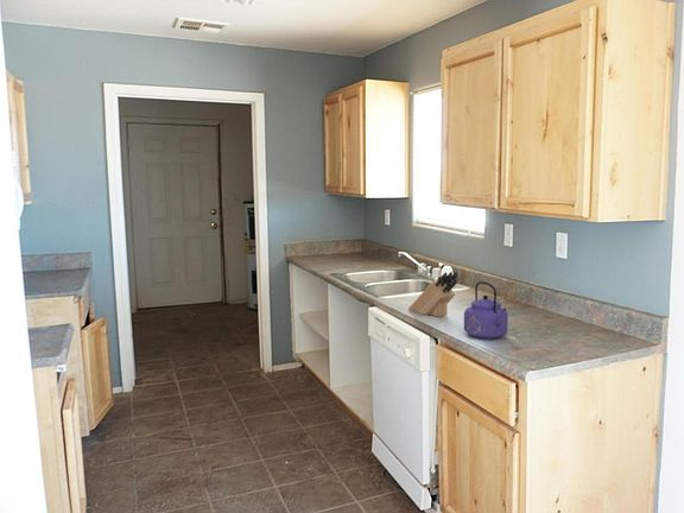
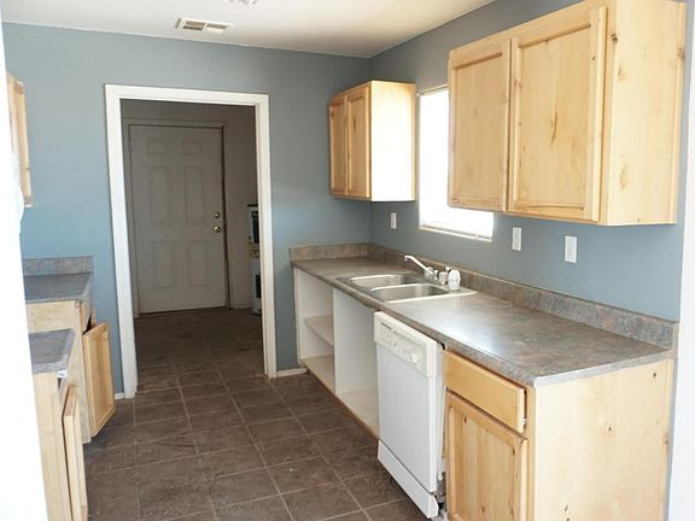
- kettle [463,280,509,341]
- knife block [407,271,460,318]
